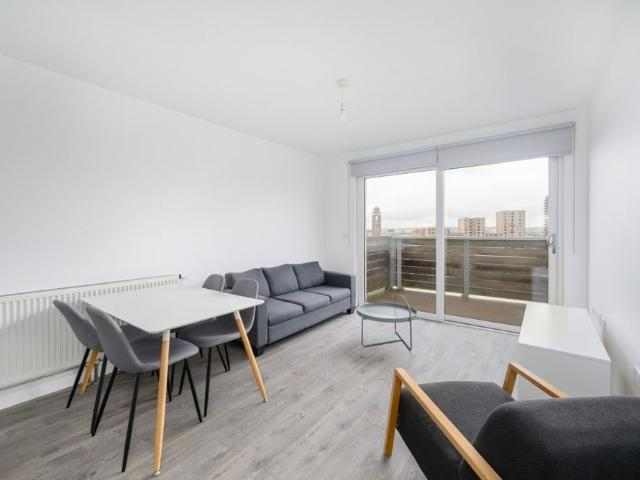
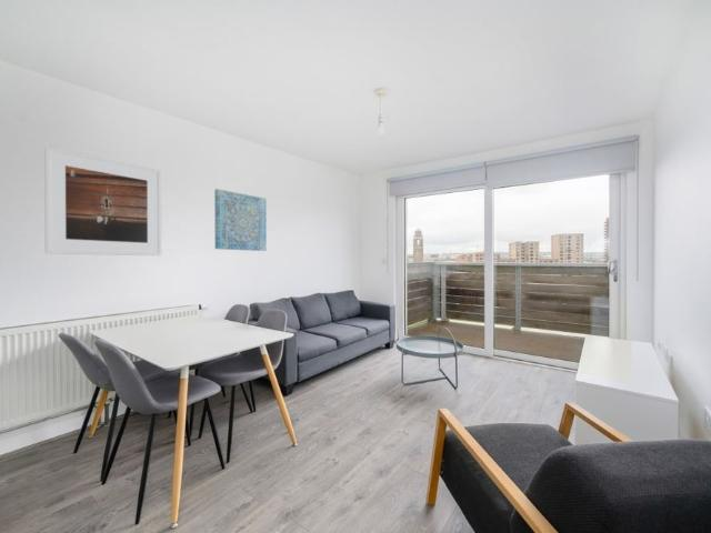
+ wall art [213,188,268,252]
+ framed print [43,145,162,257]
